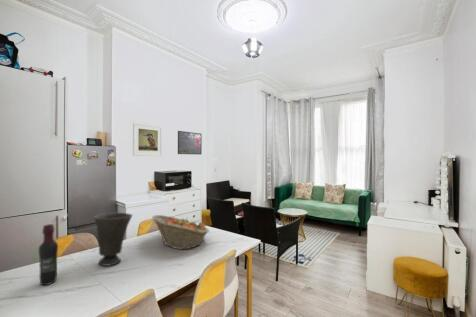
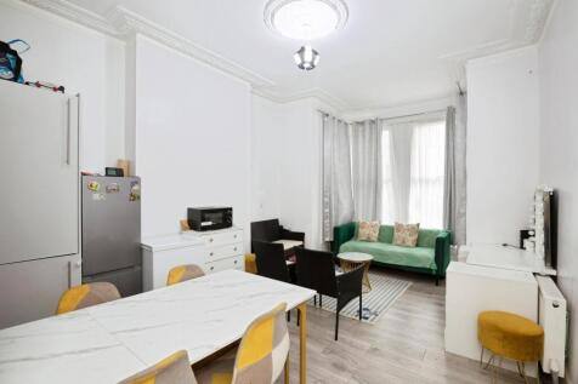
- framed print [177,130,203,156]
- fruit basket [151,214,210,251]
- wine bottle [38,223,59,286]
- vase [93,212,134,267]
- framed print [132,122,163,157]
